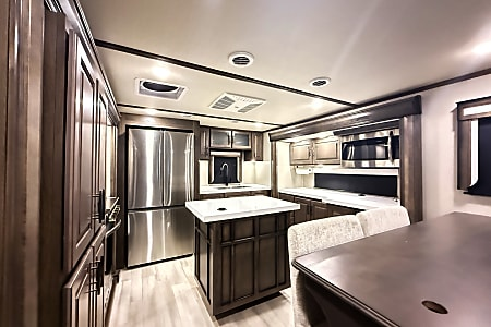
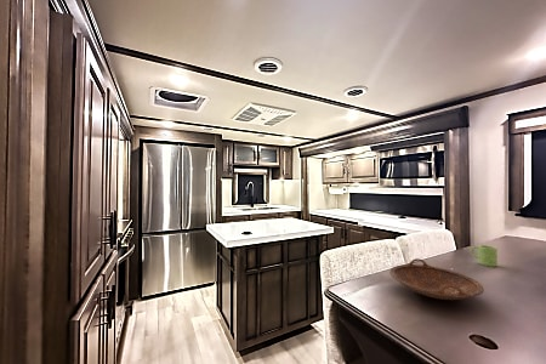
+ mug [470,244,499,268]
+ bowl [388,257,485,301]
